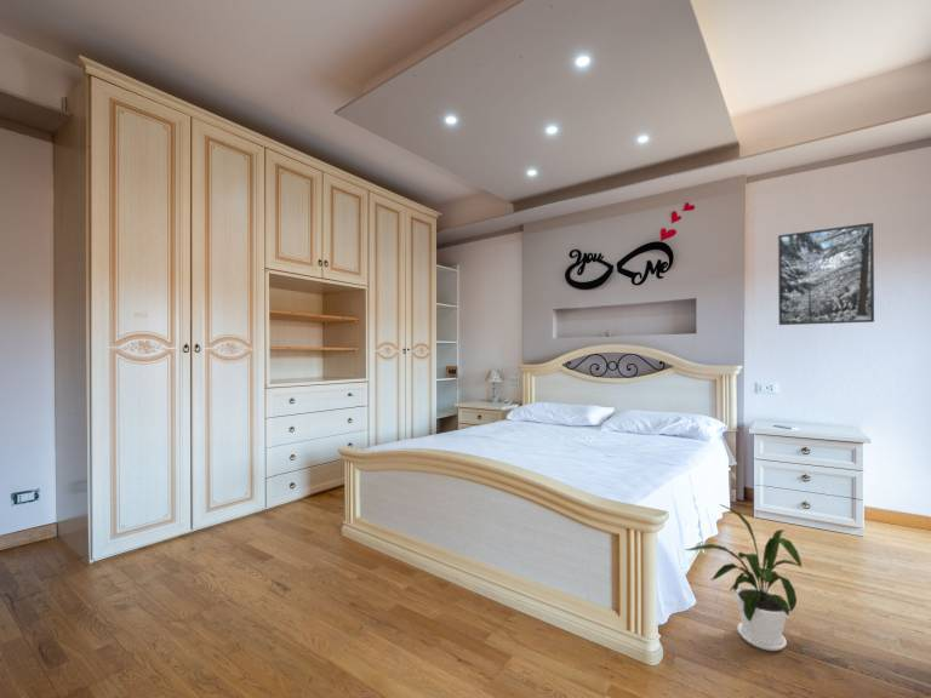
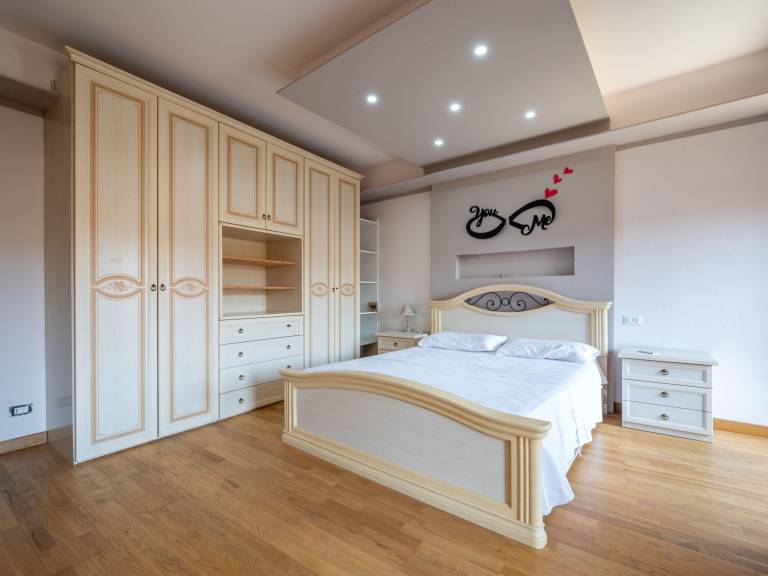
- house plant [684,503,803,652]
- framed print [777,222,875,326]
